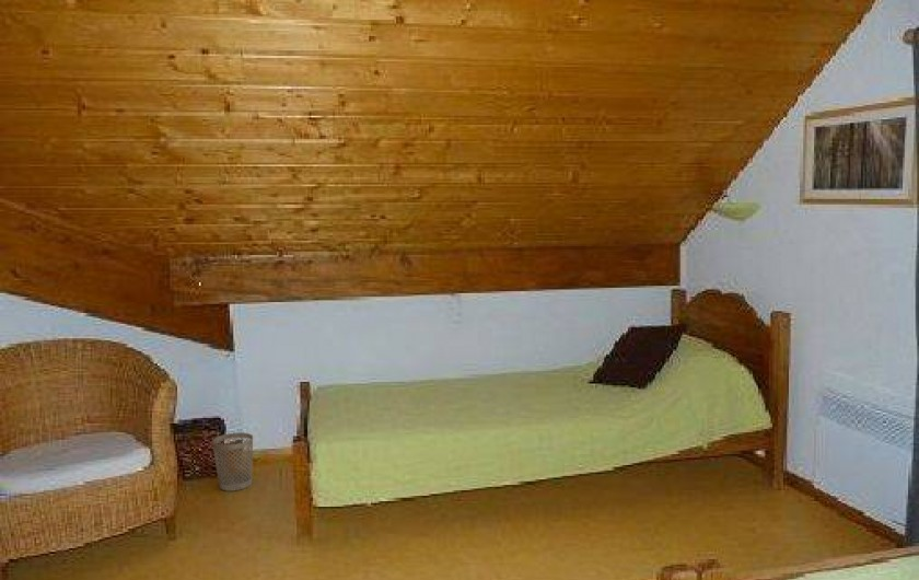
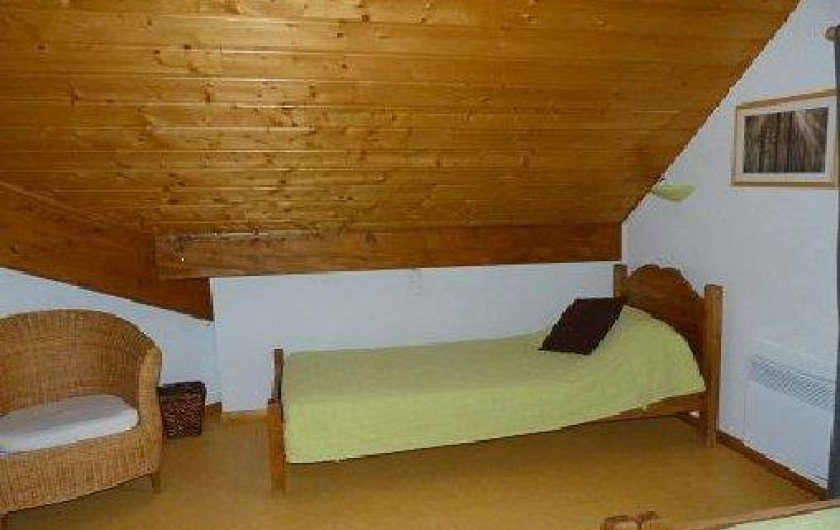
- wastebasket [211,431,254,492]
